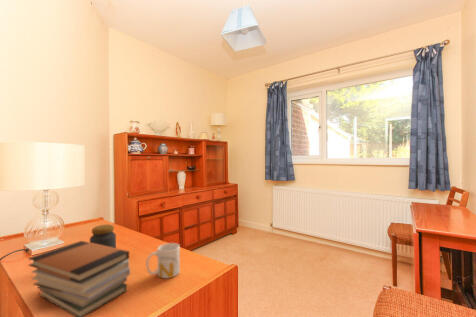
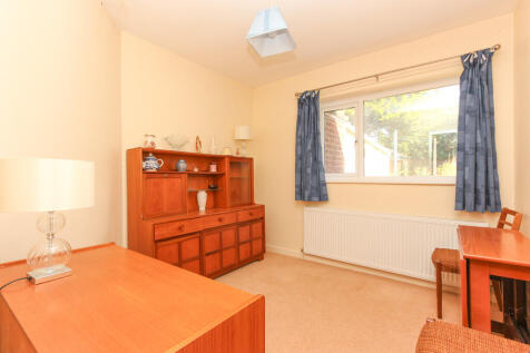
- mug [145,242,181,279]
- jar [89,223,117,249]
- book stack [27,240,131,317]
